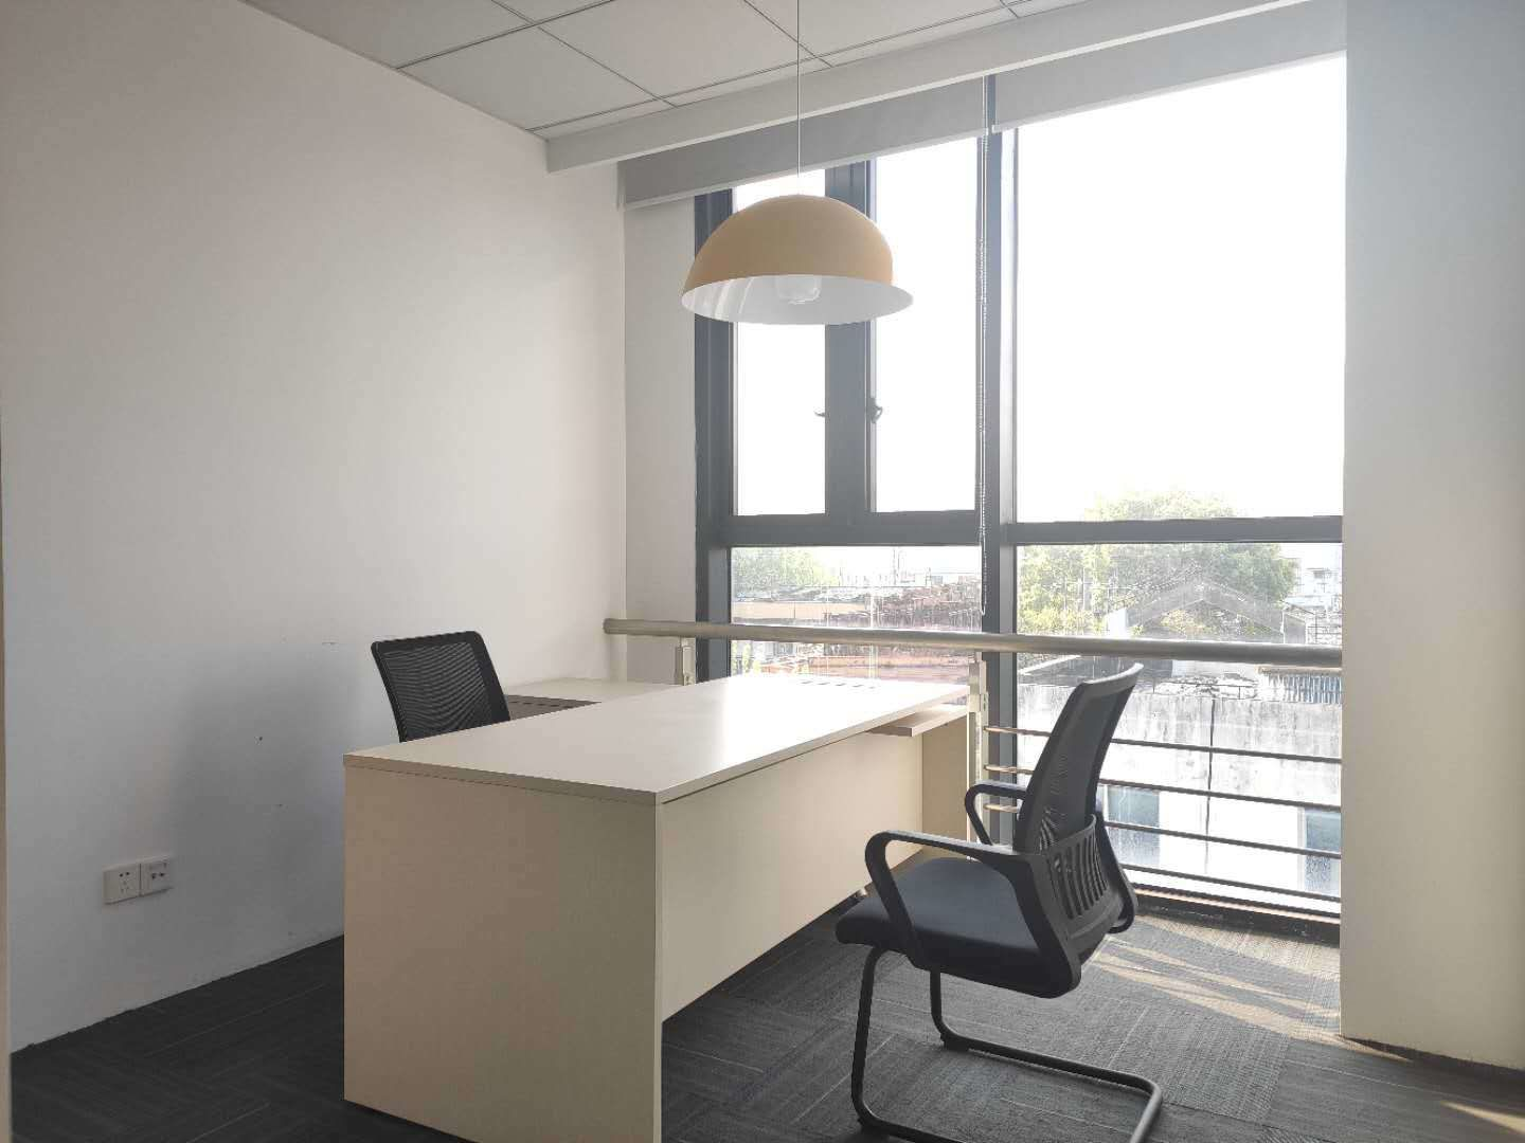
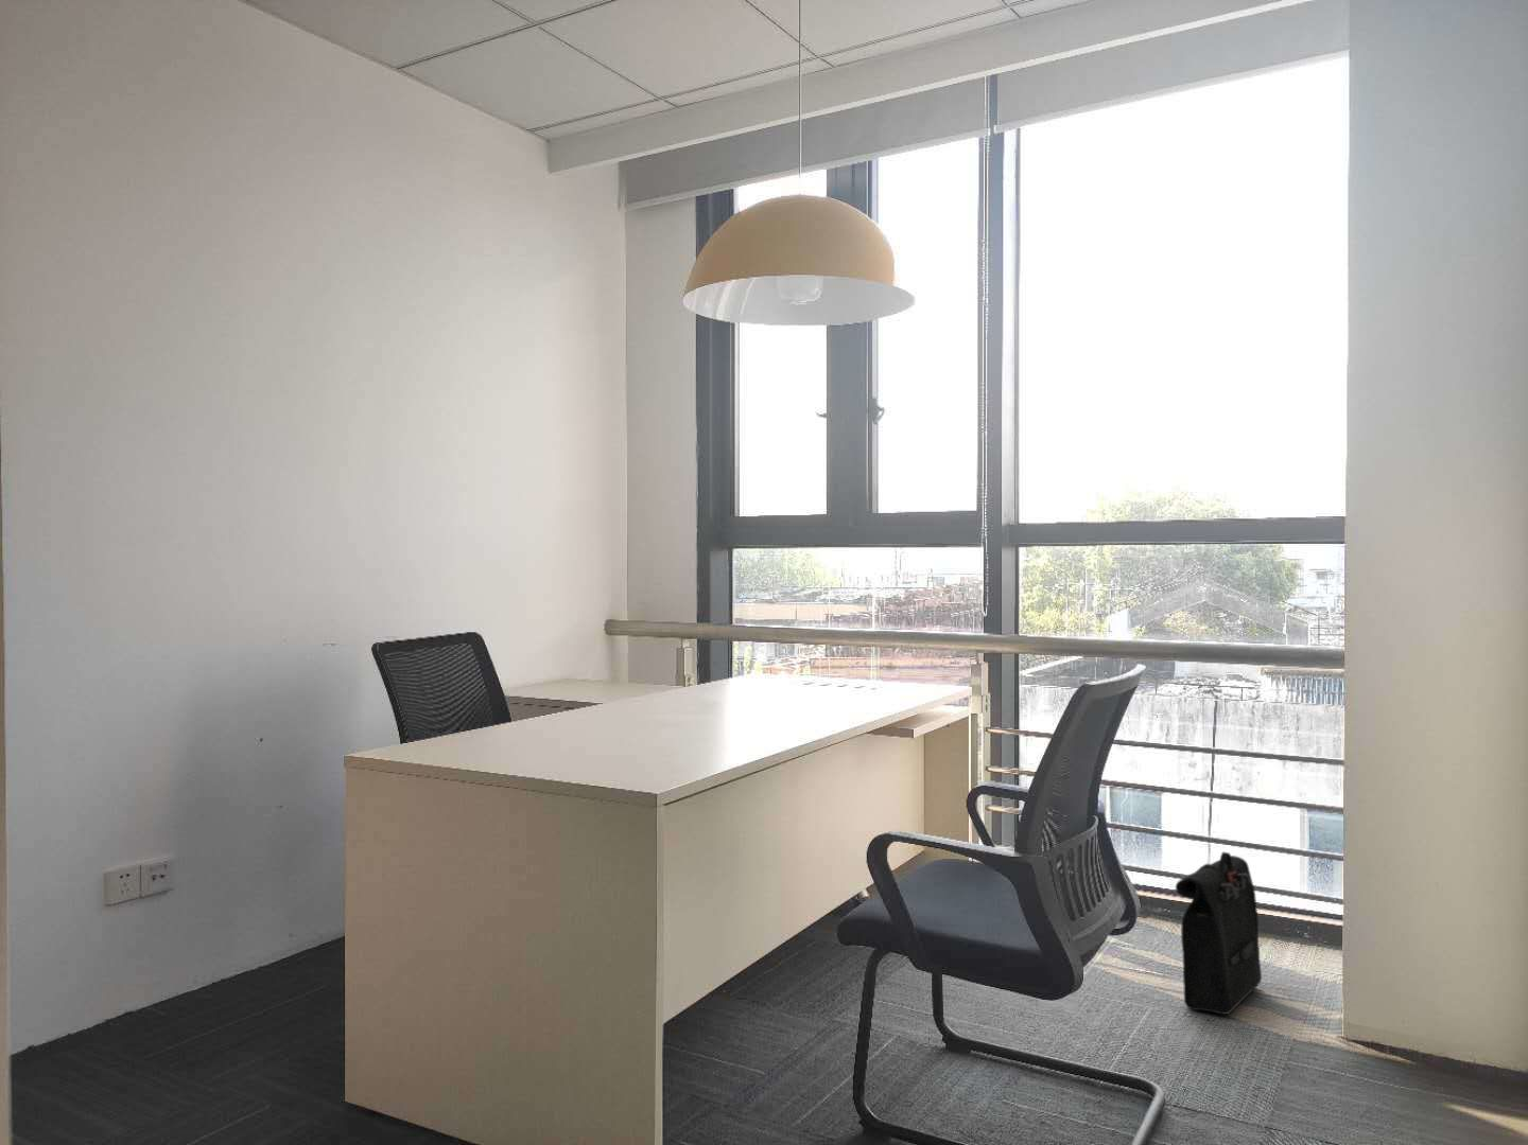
+ backpack [1174,850,1263,1015]
